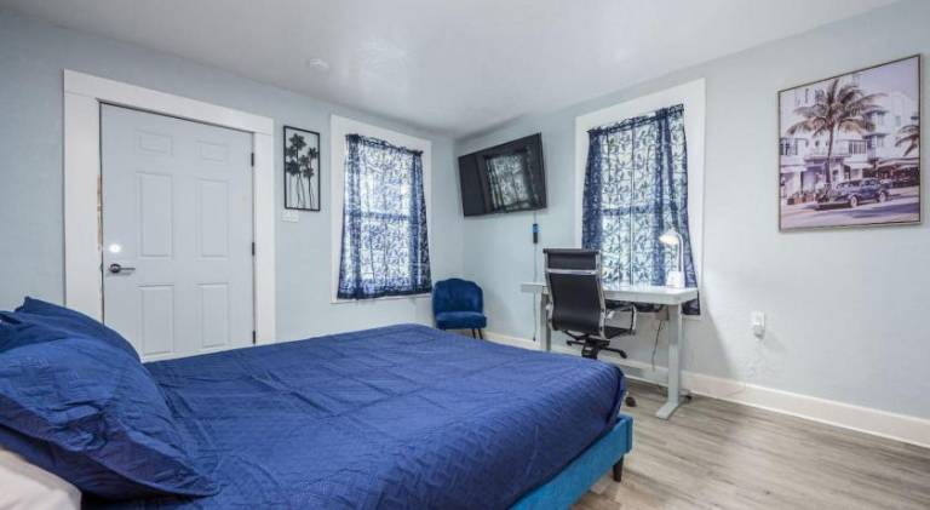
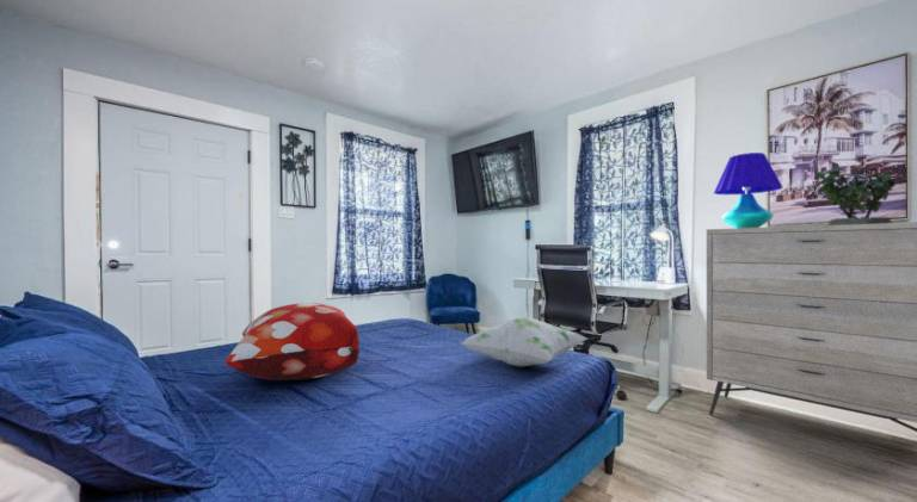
+ decorative pillow [224,302,361,382]
+ decorative pillow [460,316,587,368]
+ table lamp [713,151,784,229]
+ dresser [706,221,917,433]
+ potted plant [811,161,897,225]
